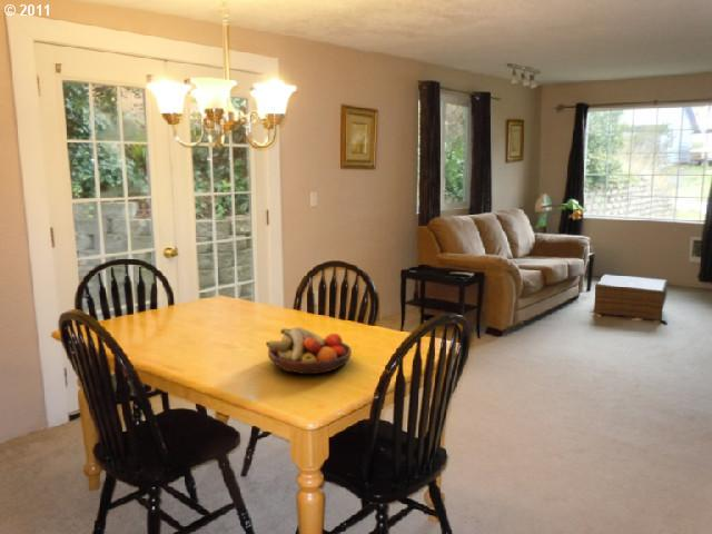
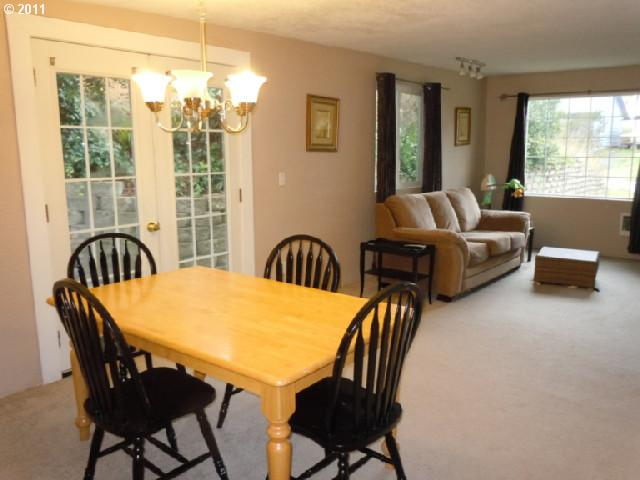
- fruit bowl [265,326,353,375]
